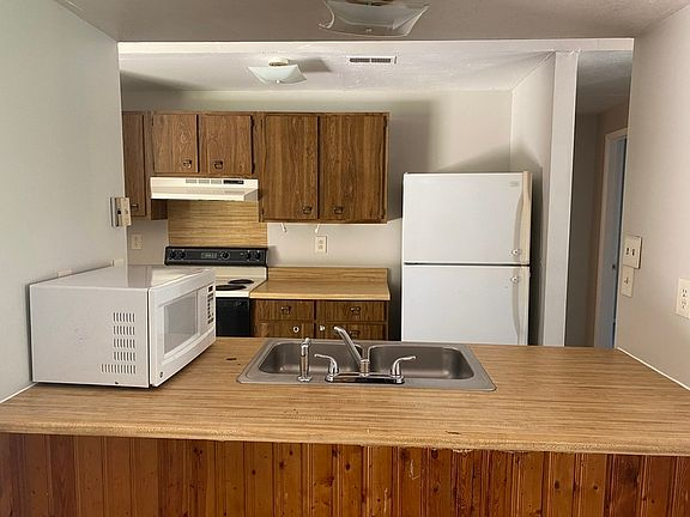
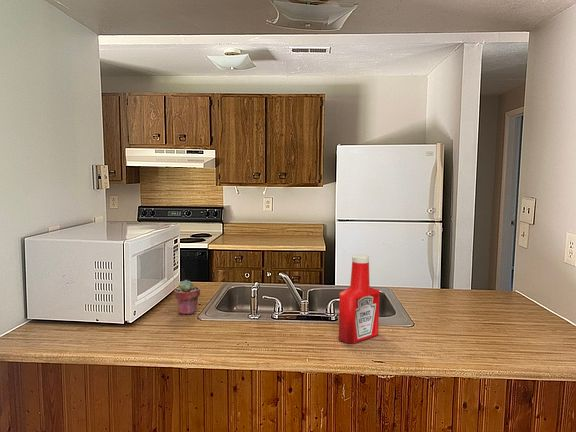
+ potted succulent [173,279,201,316]
+ soap bottle [338,254,380,345]
